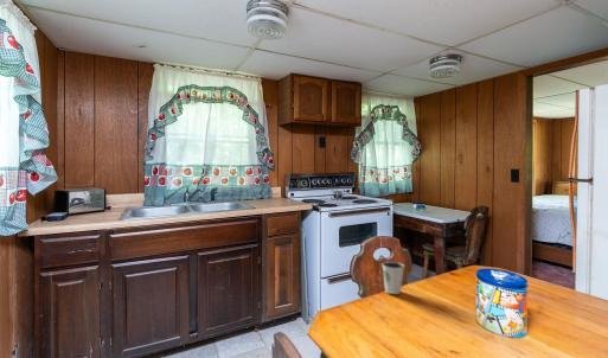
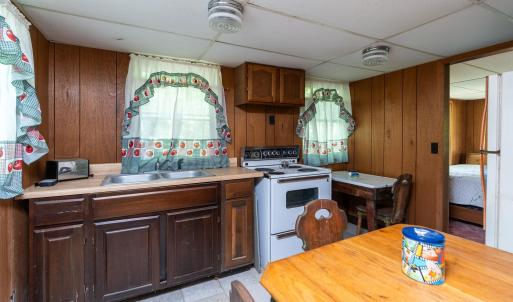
- dixie cup [380,261,405,295]
